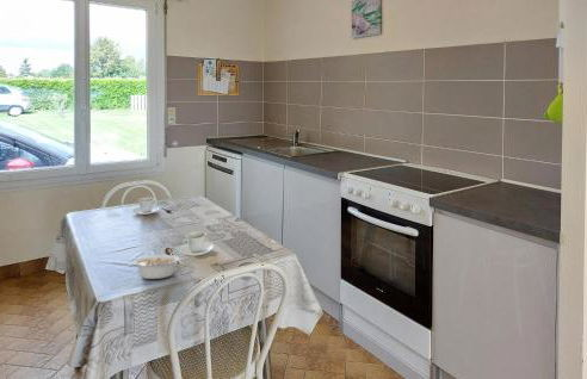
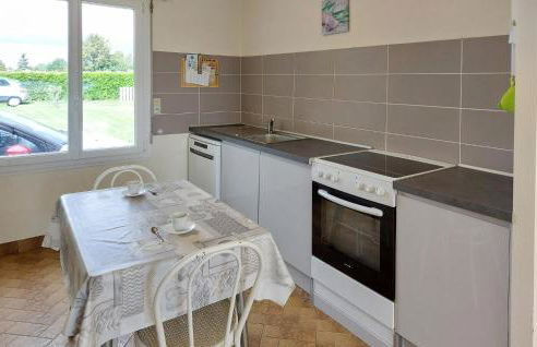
- legume [132,254,189,280]
